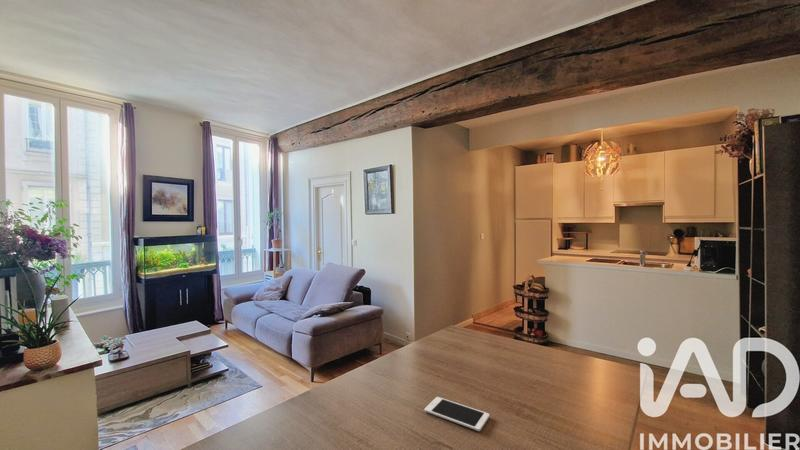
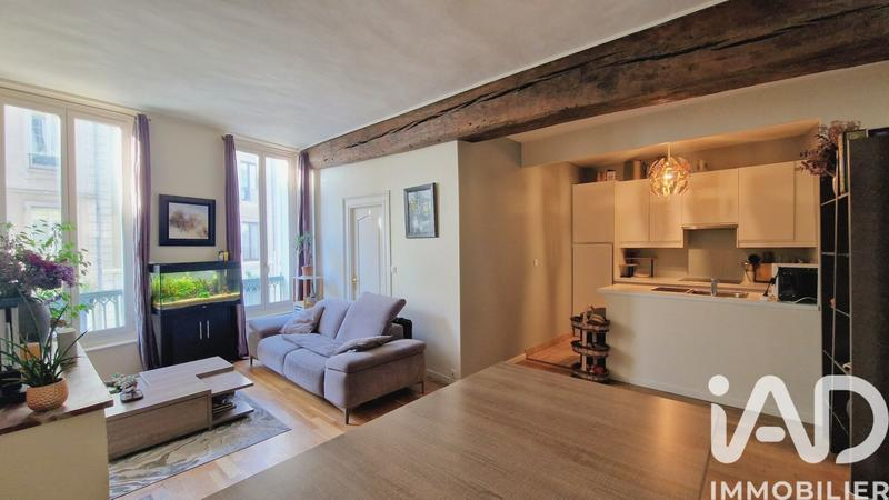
- cell phone [423,396,491,432]
